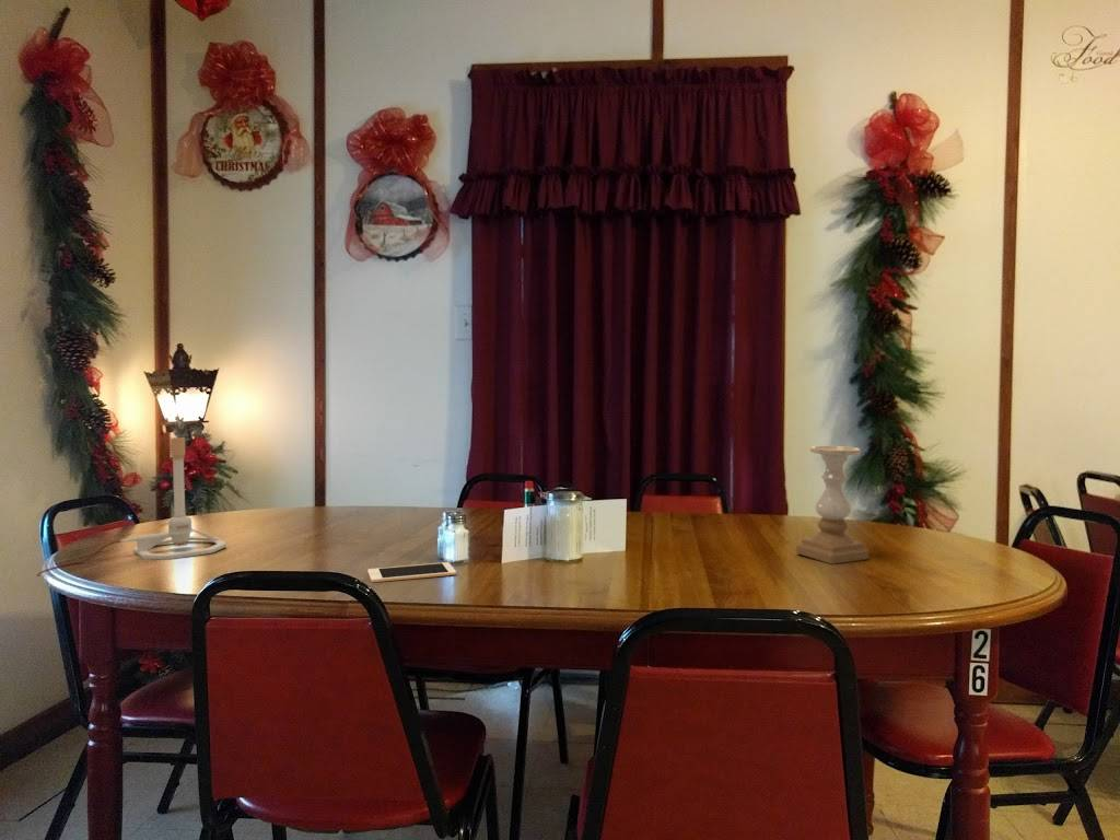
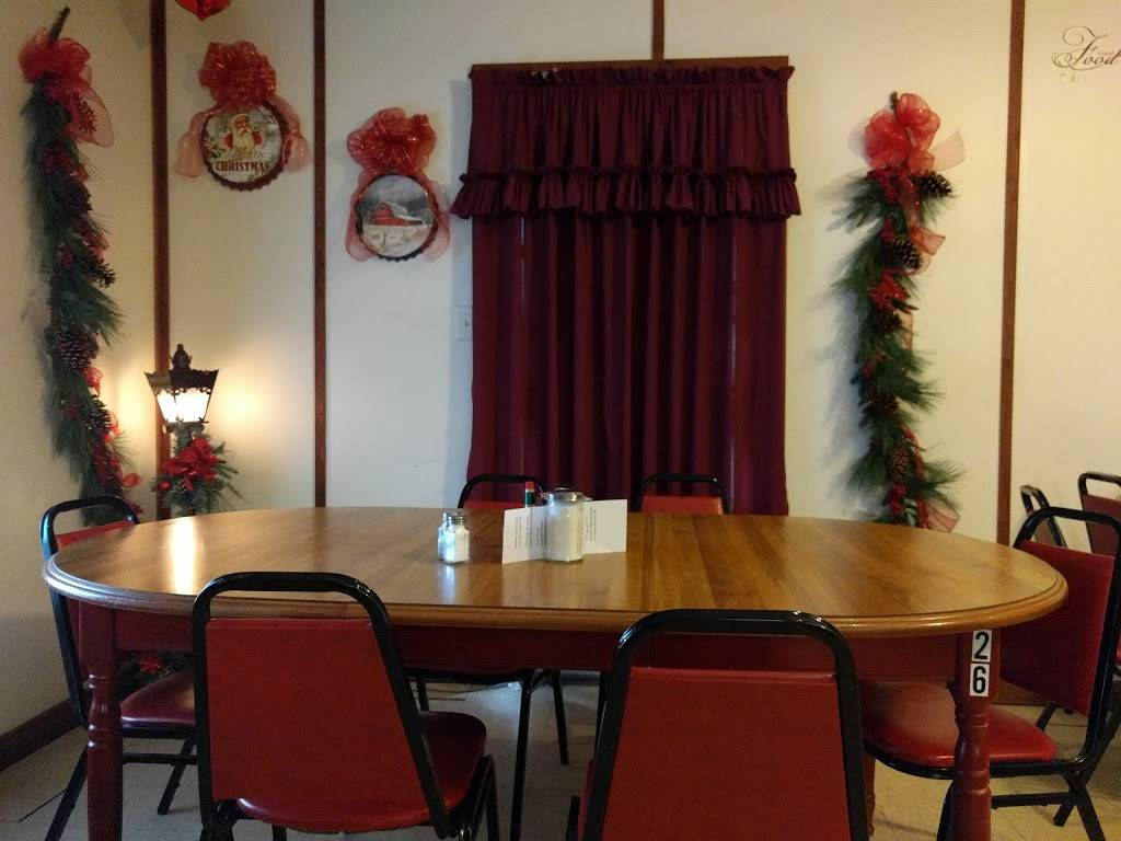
- lamp base [36,436,228,578]
- candle holder [795,445,870,565]
- cell phone [366,561,457,583]
